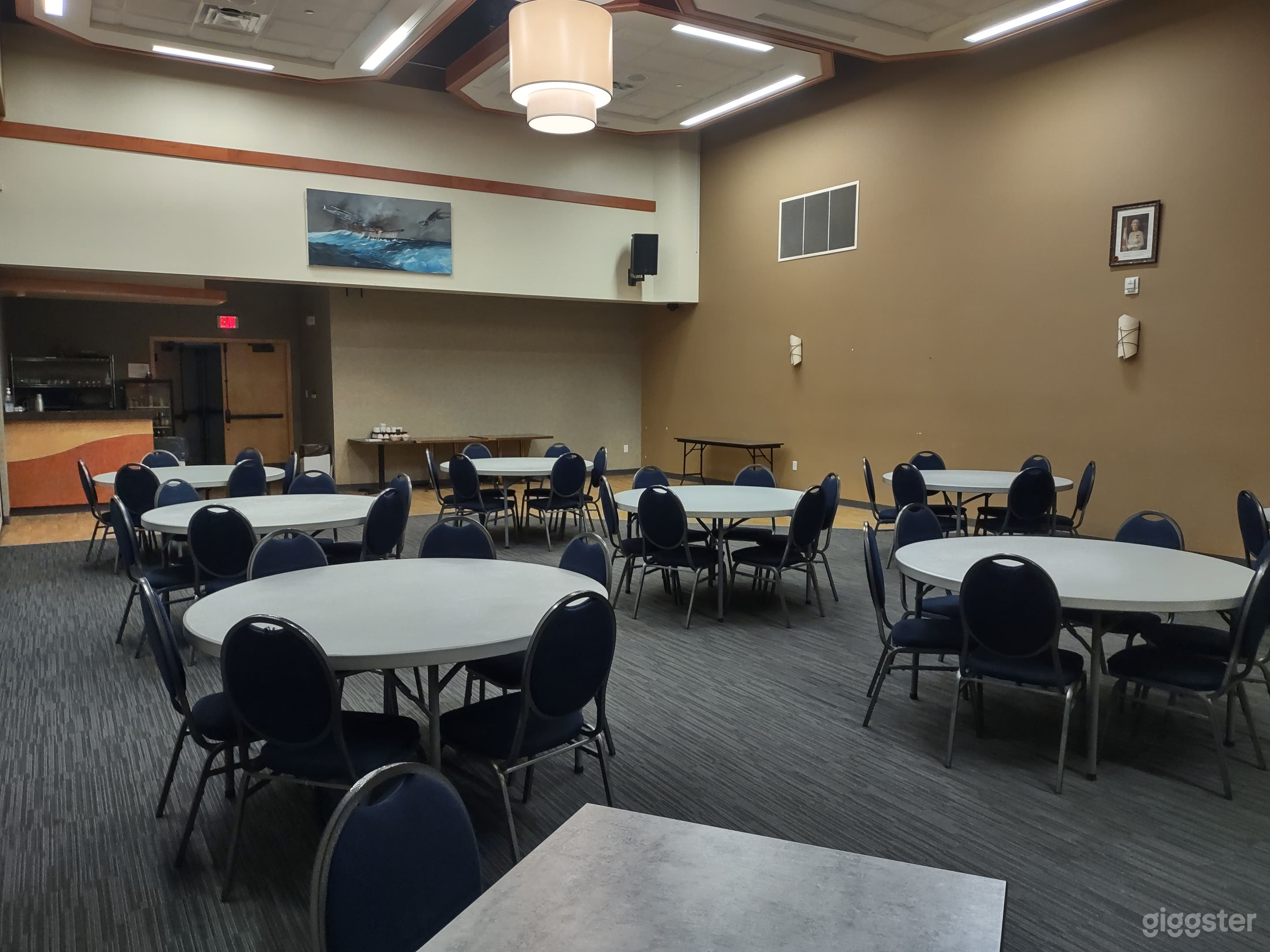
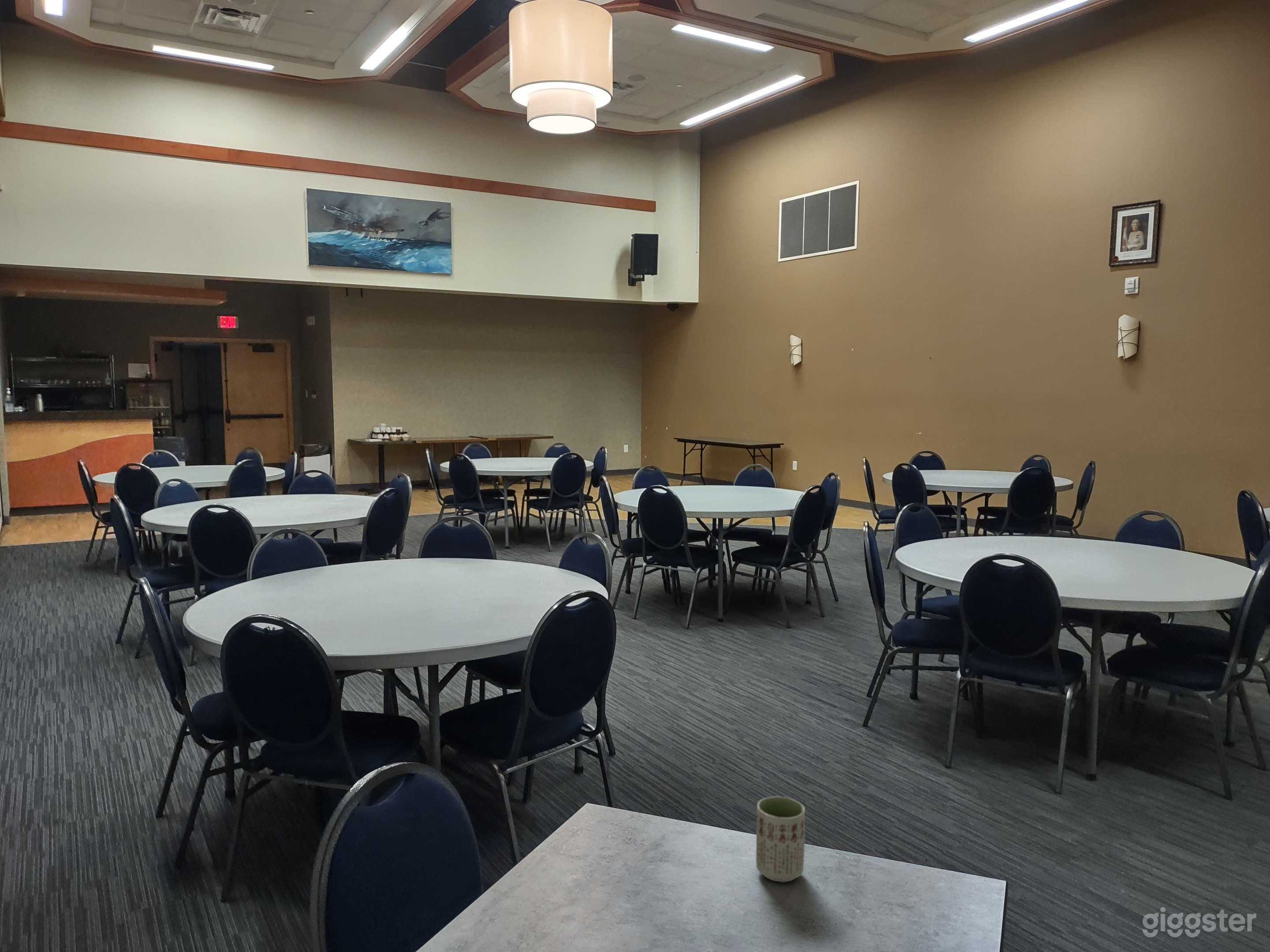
+ cup [755,796,806,882]
